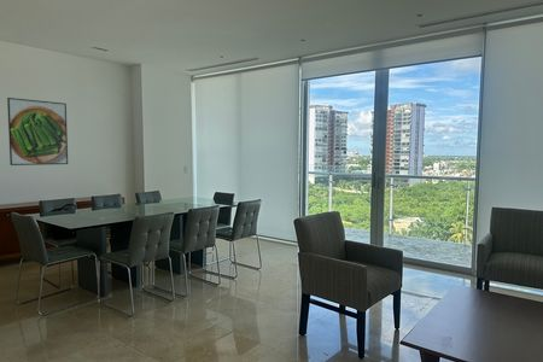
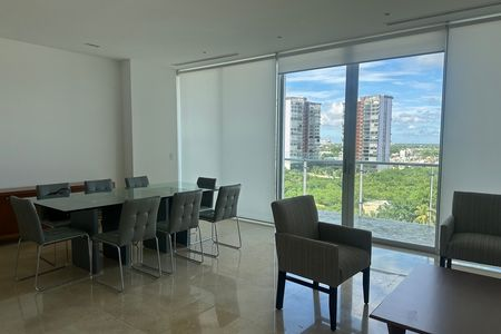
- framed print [6,97,69,167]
